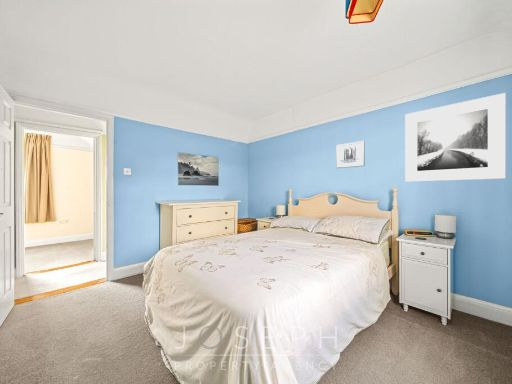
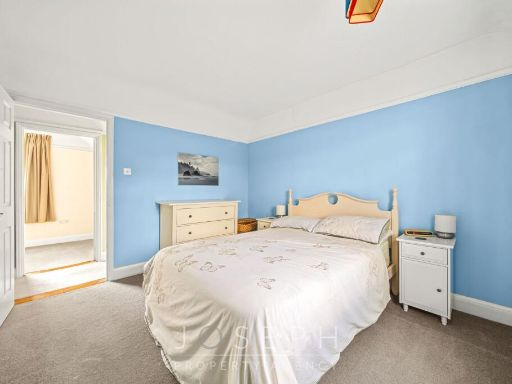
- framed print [404,92,507,183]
- wall art [335,140,366,169]
